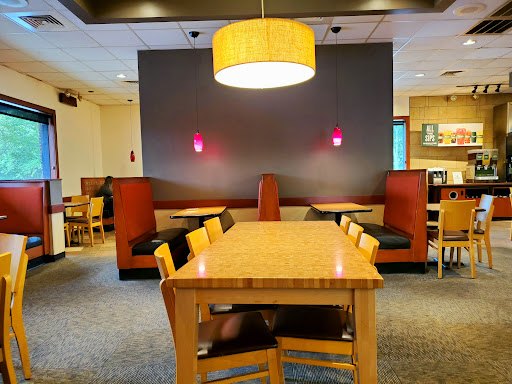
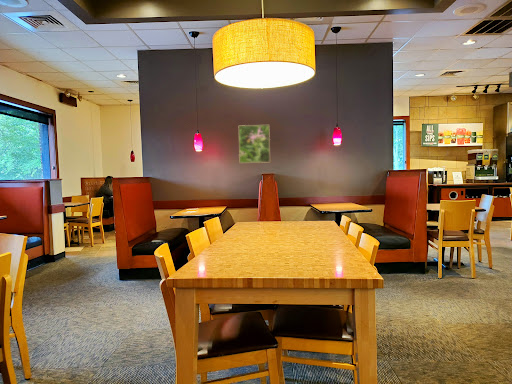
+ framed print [238,124,271,164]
